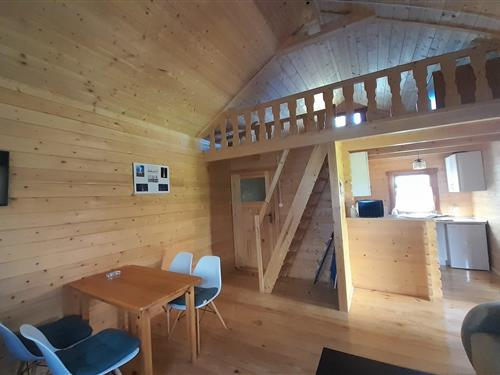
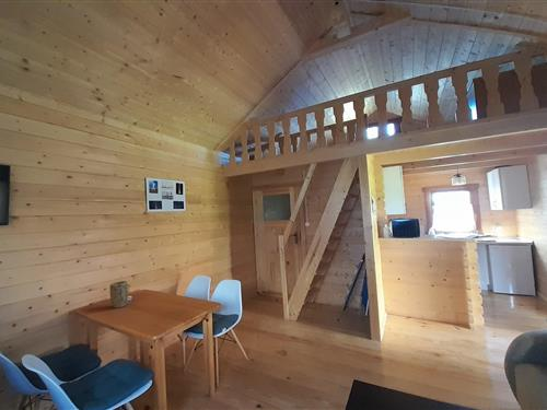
+ plant pot [109,280,129,309]
